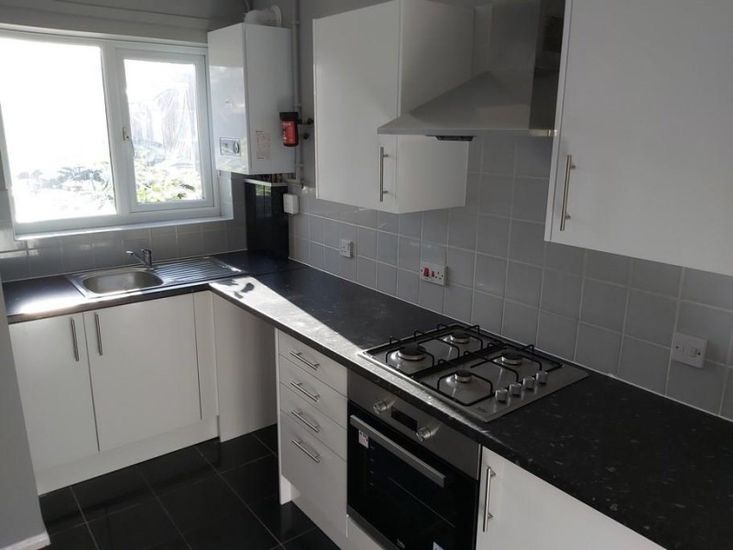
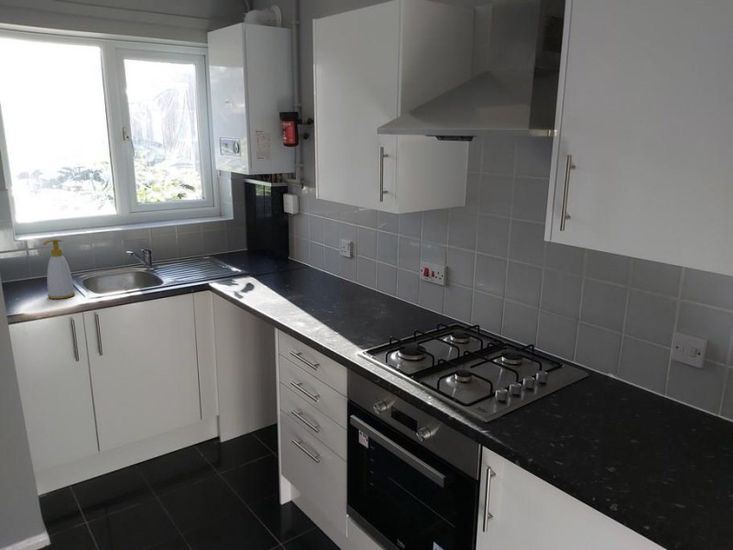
+ soap bottle [42,238,76,300]
